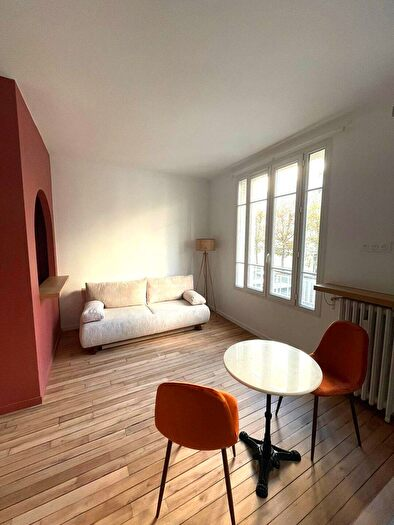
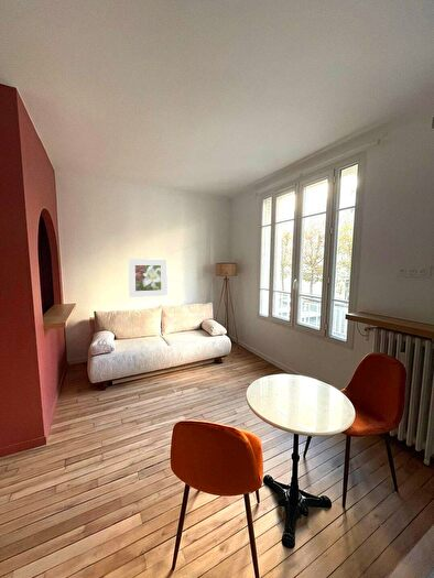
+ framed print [127,258,169,298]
